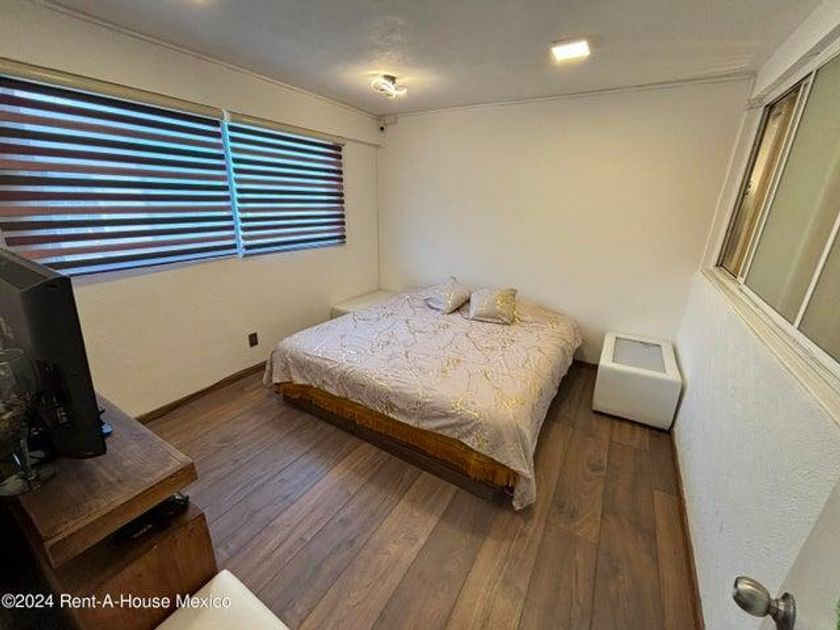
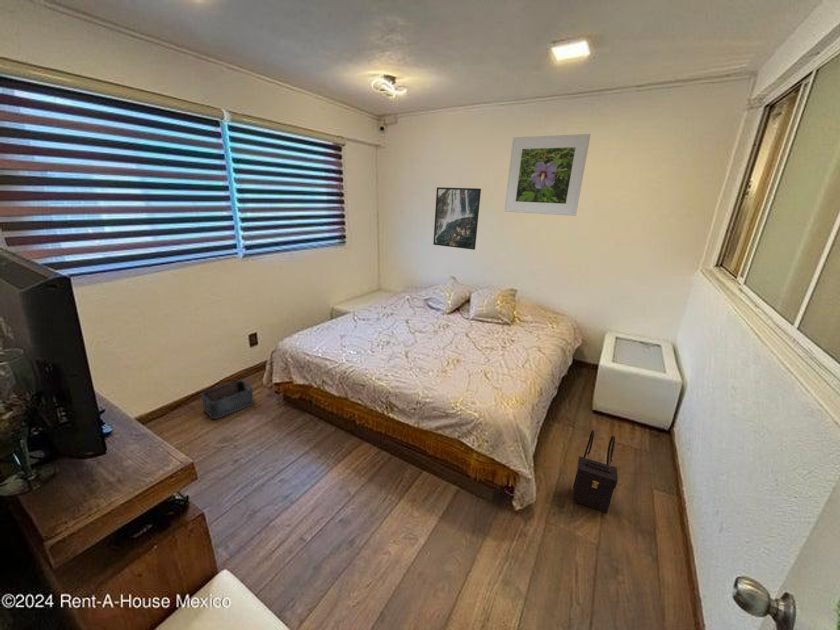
+ storage bin [200,379,255,420]
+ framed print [432,186,482,251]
+ satchel [571,429,619,514]
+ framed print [503,133,591,217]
